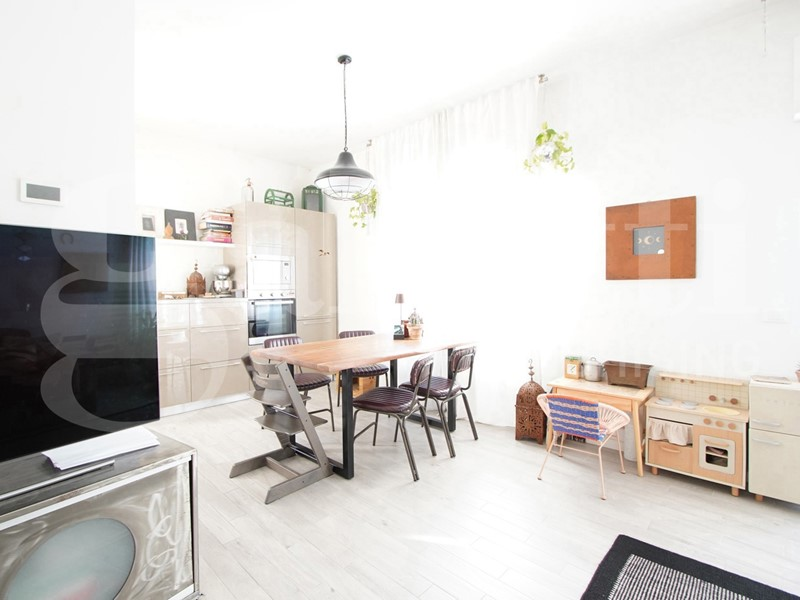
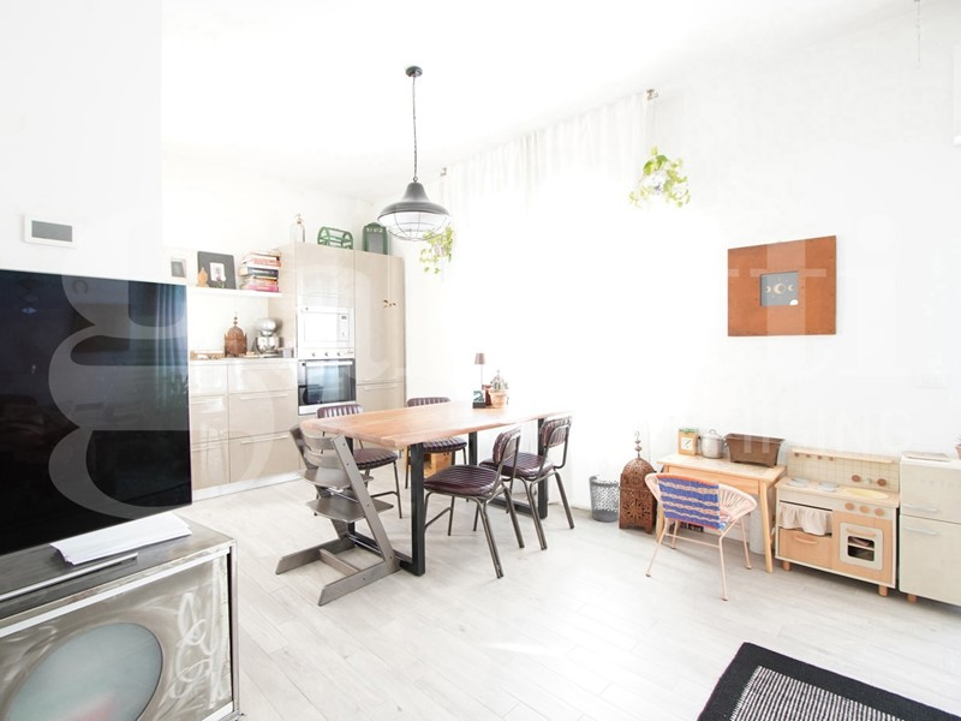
+ wastebasket [587,475,620,523]
